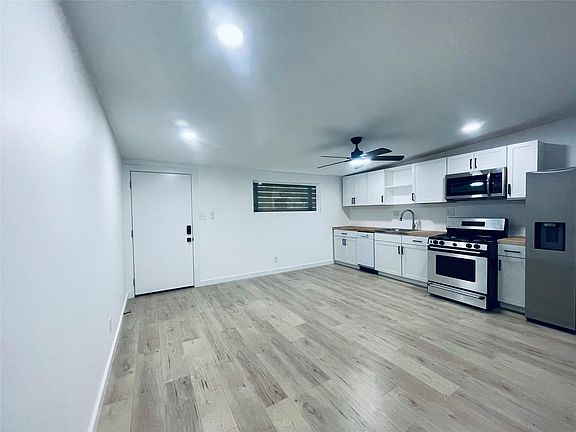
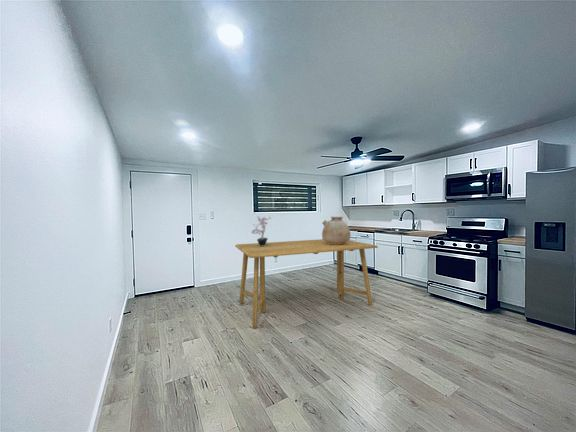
+ potted plant [250,214,272,246]
+ dining table [234,238,379,329]
+ ceramic pot [321,216,352,245]
